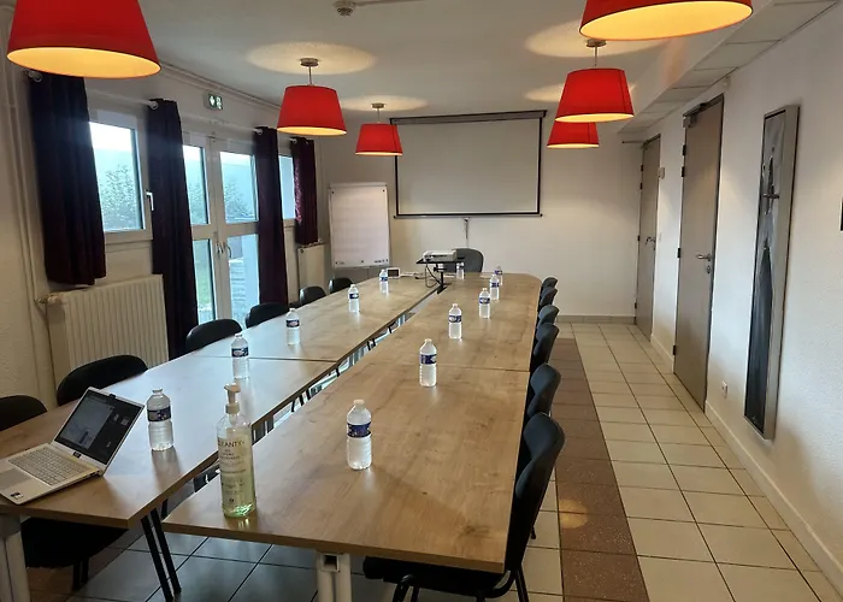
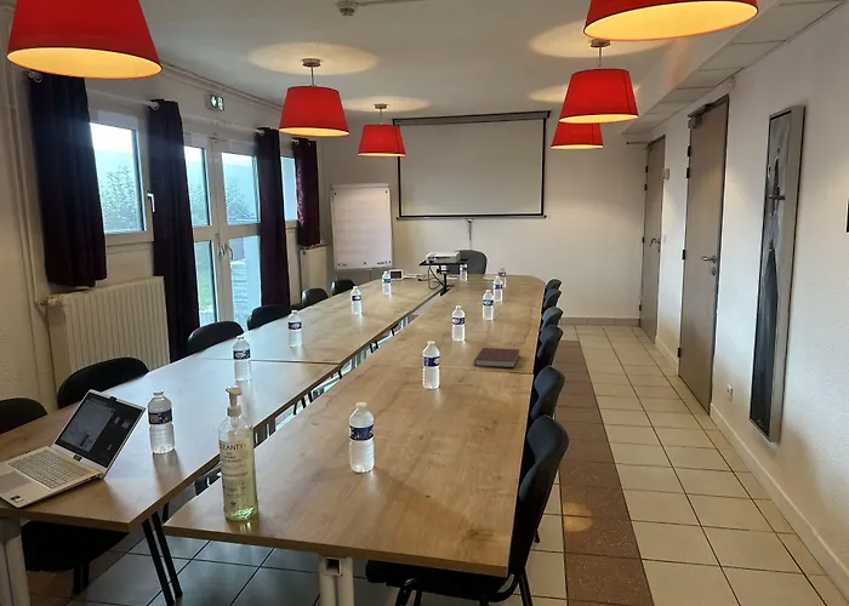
+ notebook [473,347,520,368]
